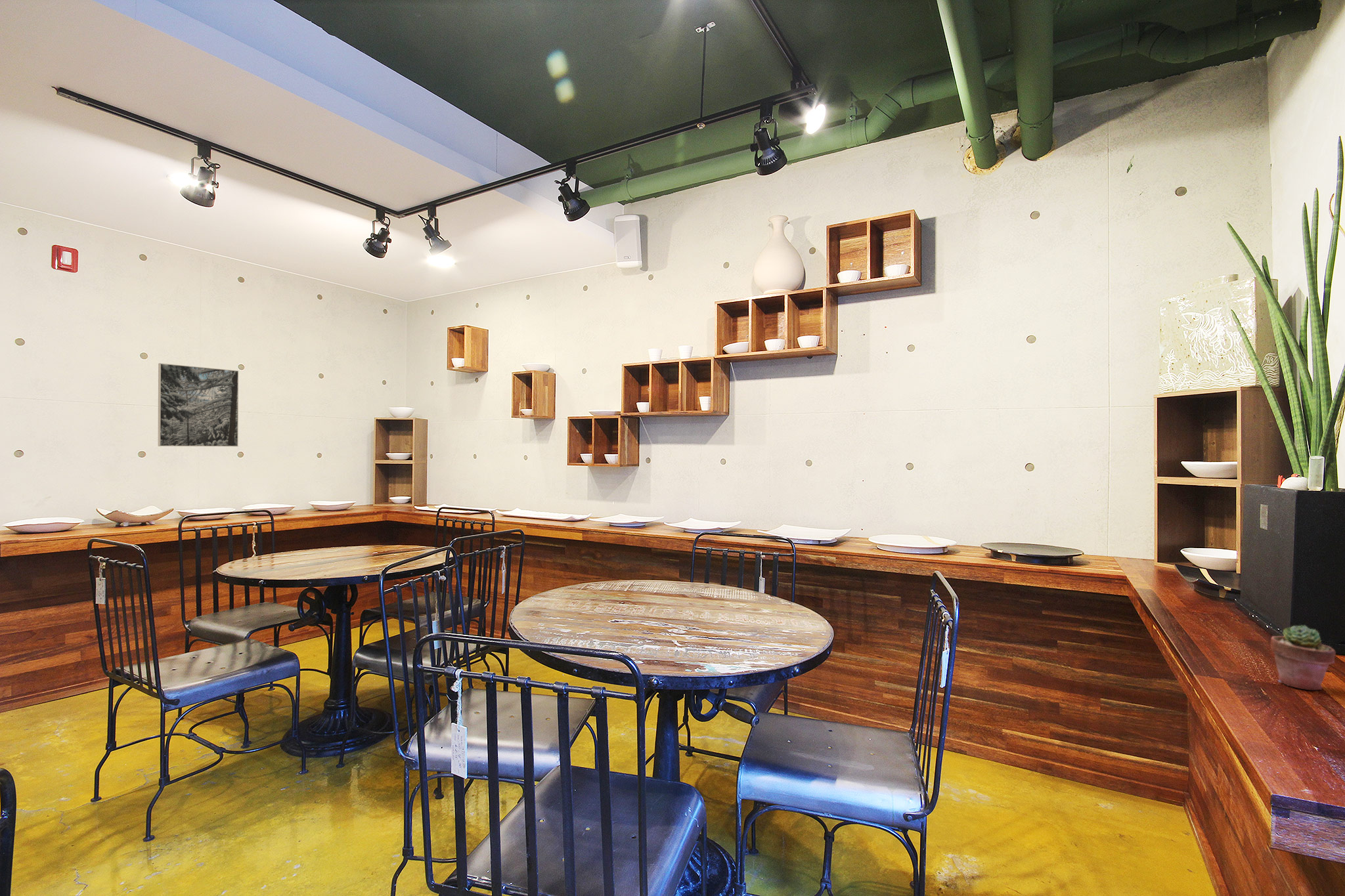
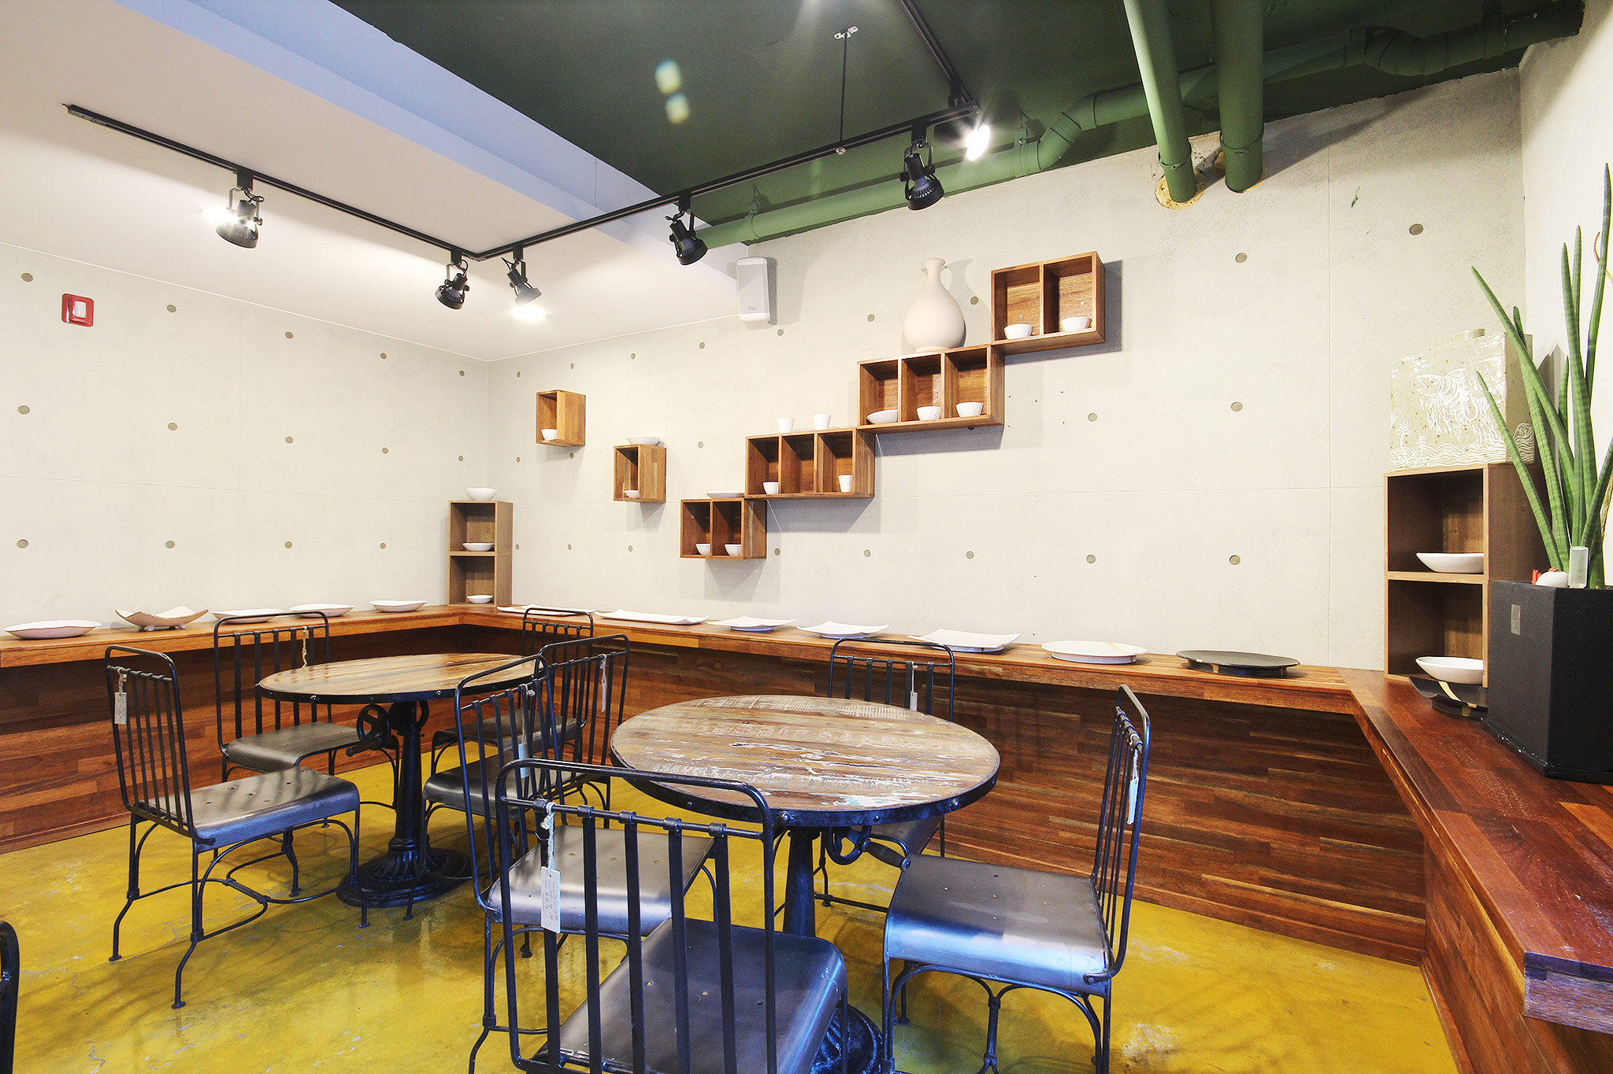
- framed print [158,362,239,447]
- potted succulent [1270,625,1336,691]
